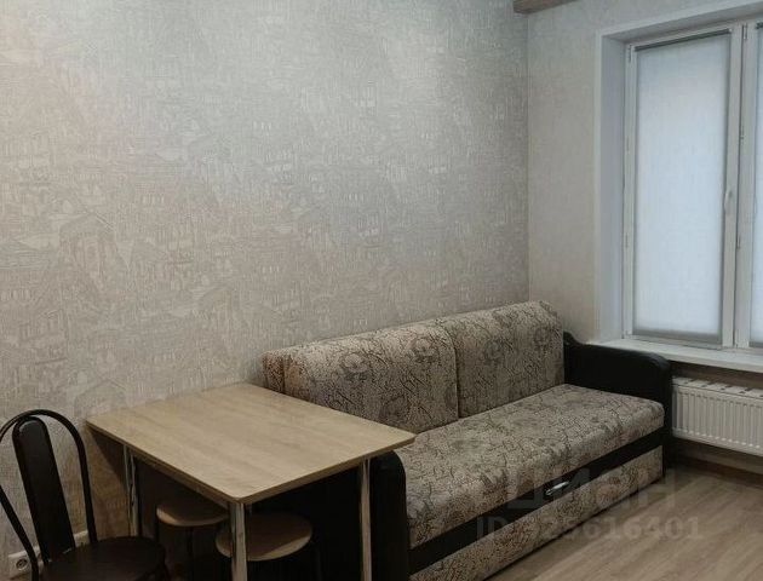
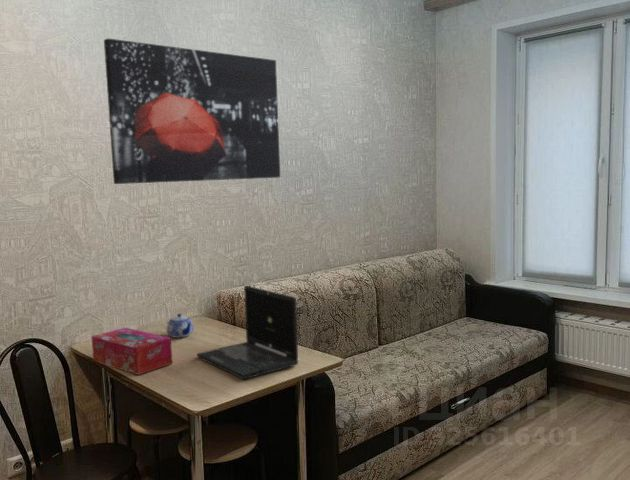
+ laptop [196,285,299,380]
+ teapot [165,313,195,339]
+ wall art [103,38,281,185]
+ tissue box [91,327,173,376]
